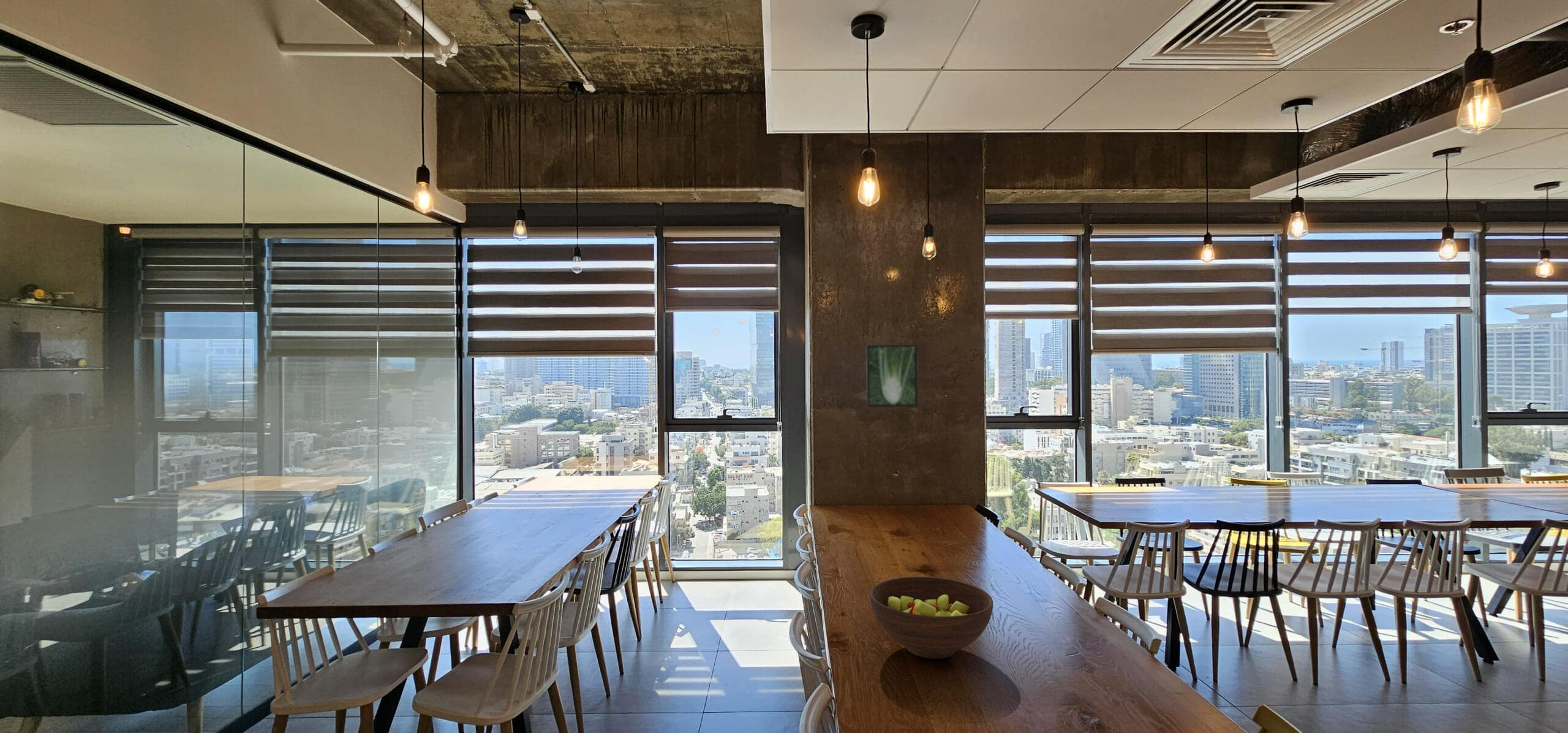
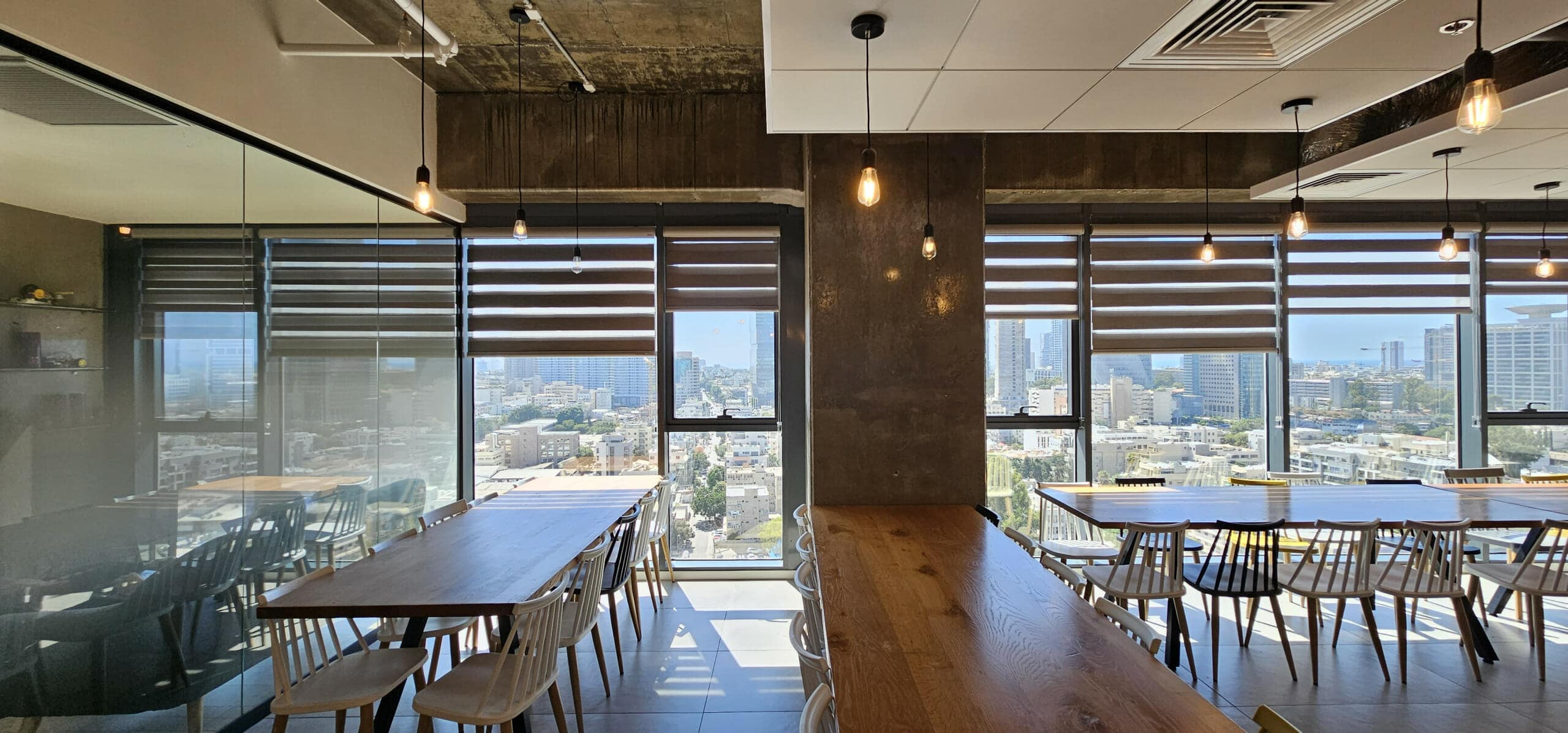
- fruit bowl [870,576,993,659]
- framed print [865,344,919,408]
